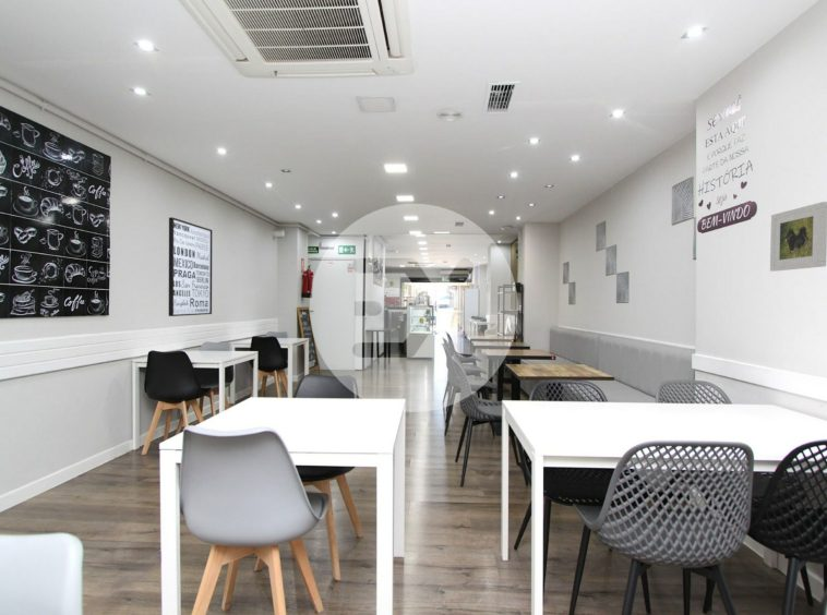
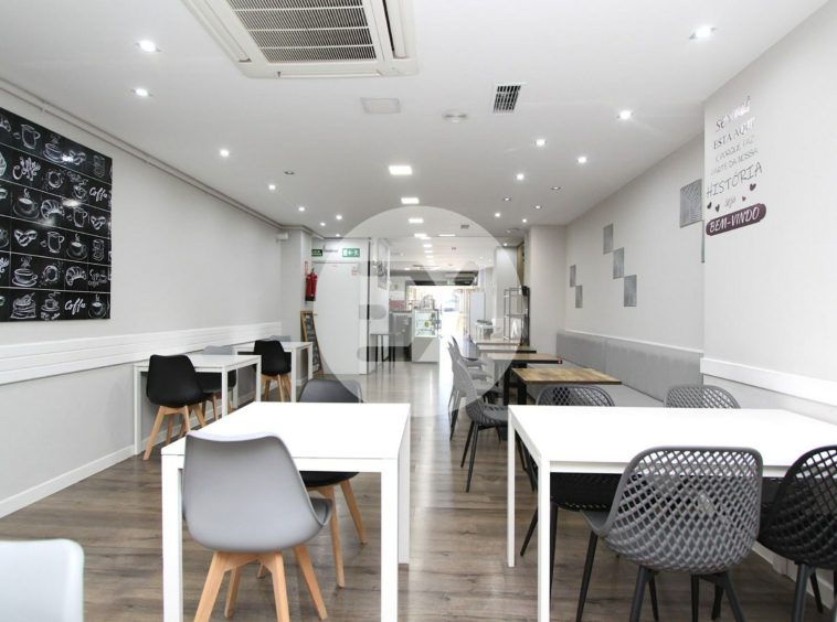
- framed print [769,201,827,273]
- wall art [168,216,214,317]
